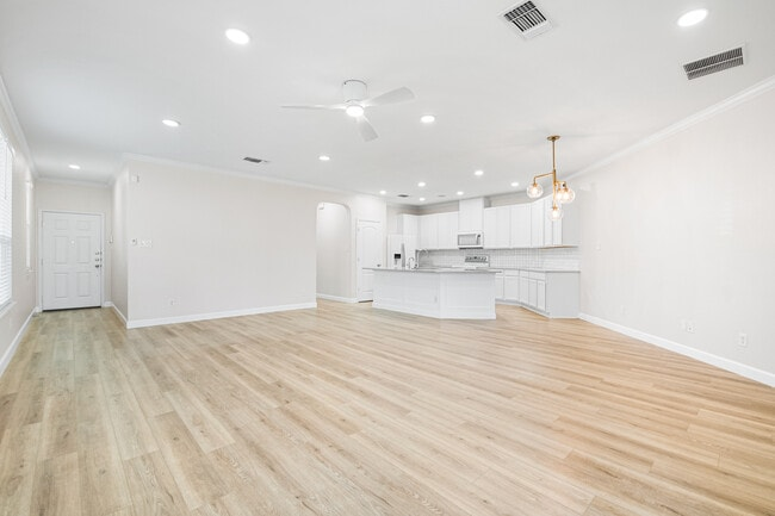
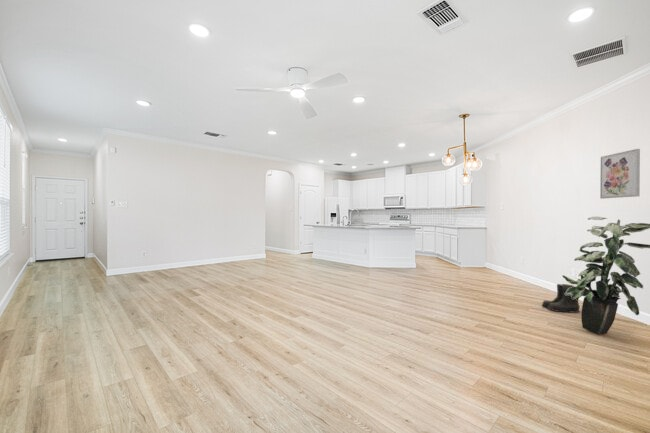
+ wall art [599,148,641,200]
+ indoor plant [562,216,650,336]
+ boots [541,283,581,314]
